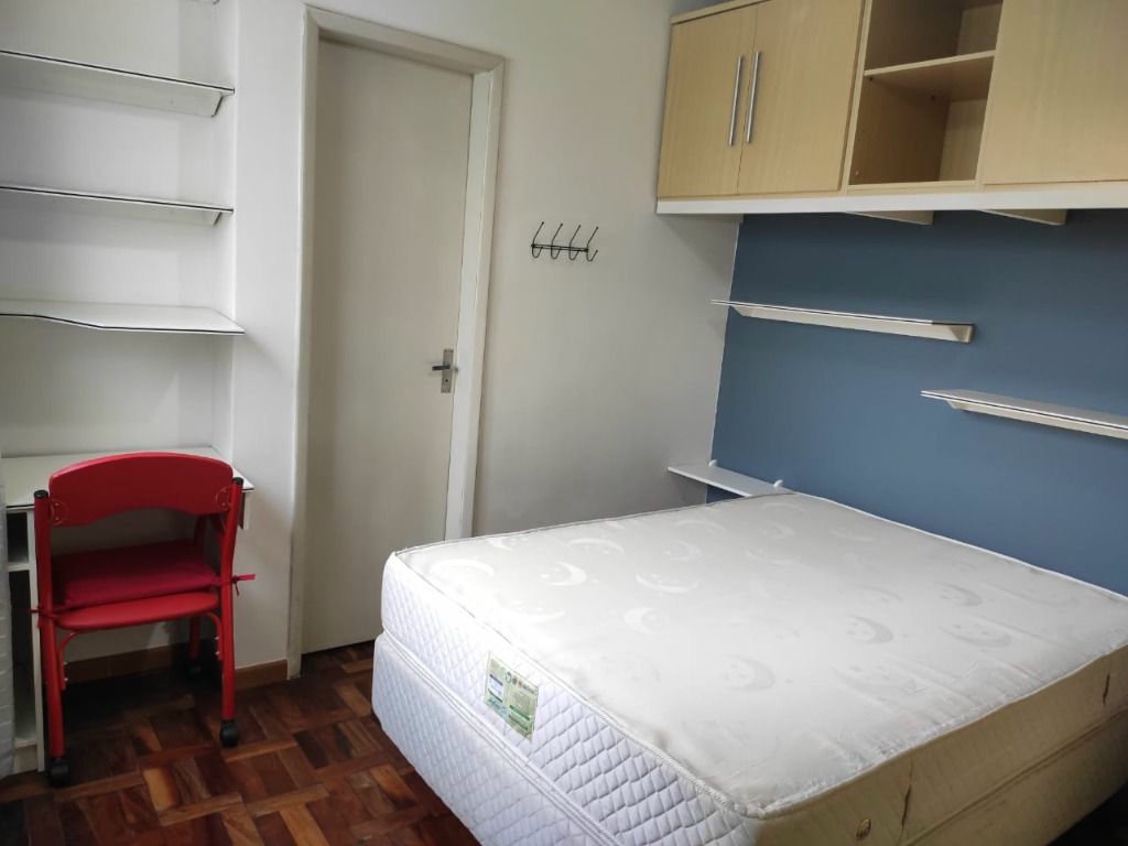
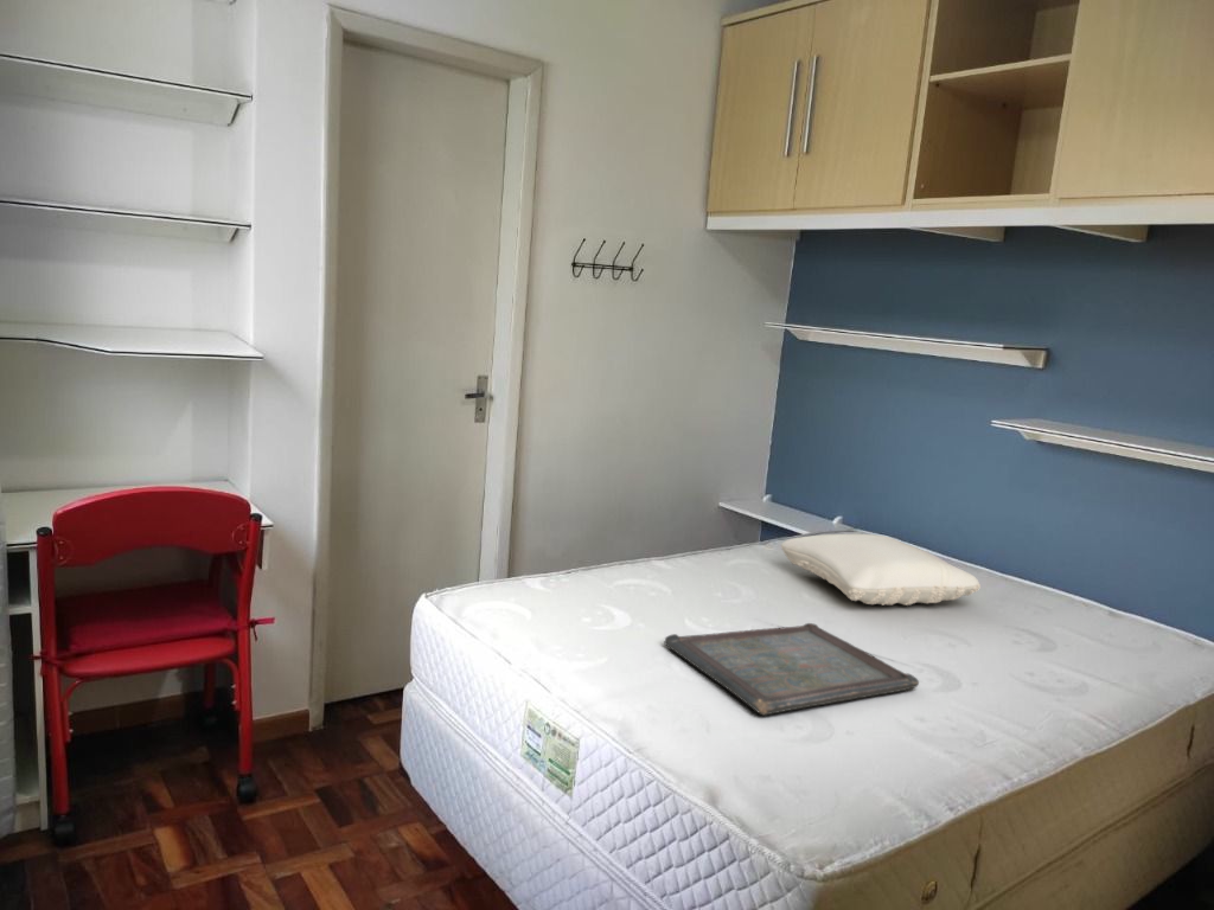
+ serving tray [663,622,920,717]
+ pillow [780,533,982,607]
